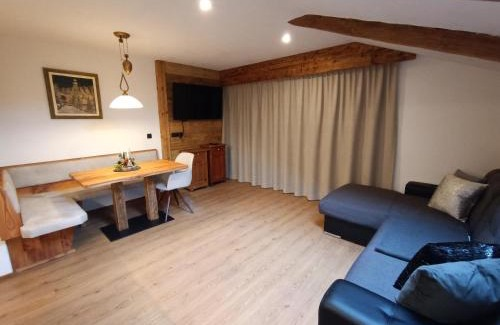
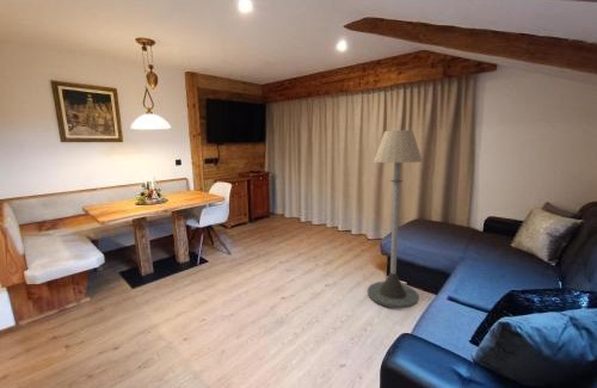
+ floor lamp [367,129,424,309]
